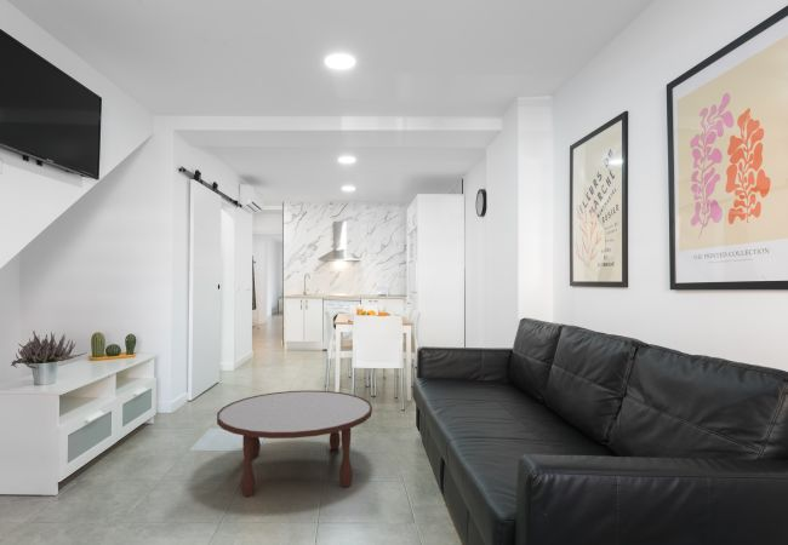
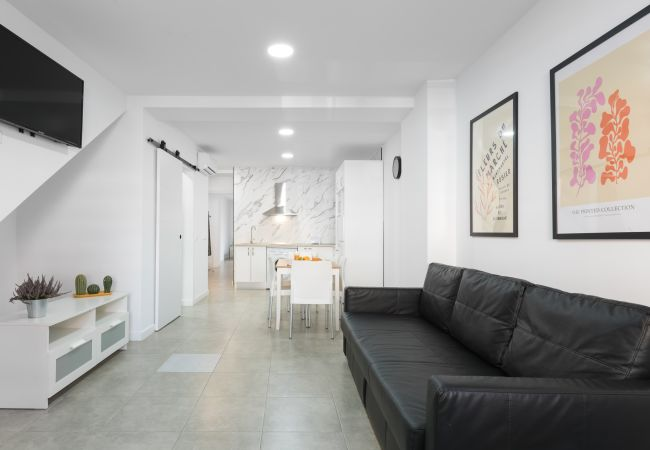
- coffee table [216,389,373,498]
